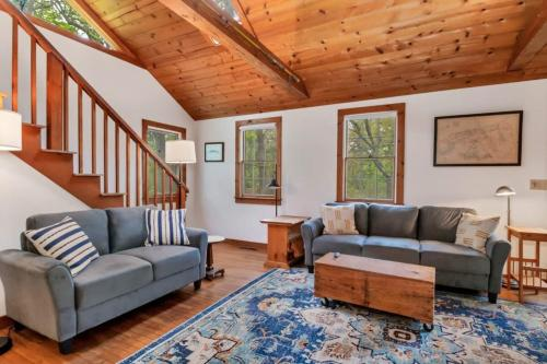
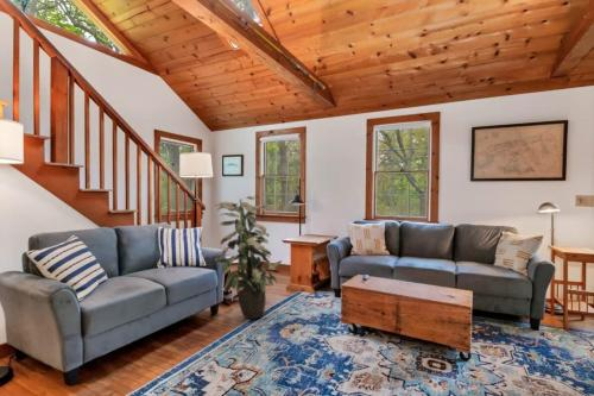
+ indoor plant [214,195,283,320]
